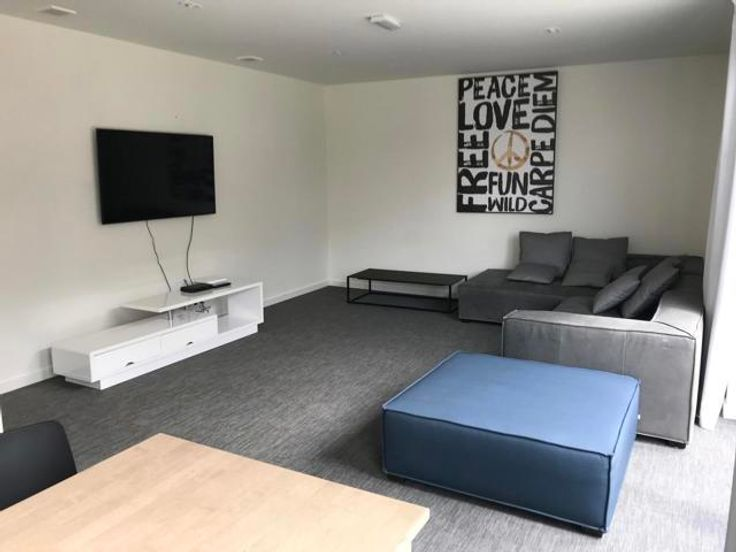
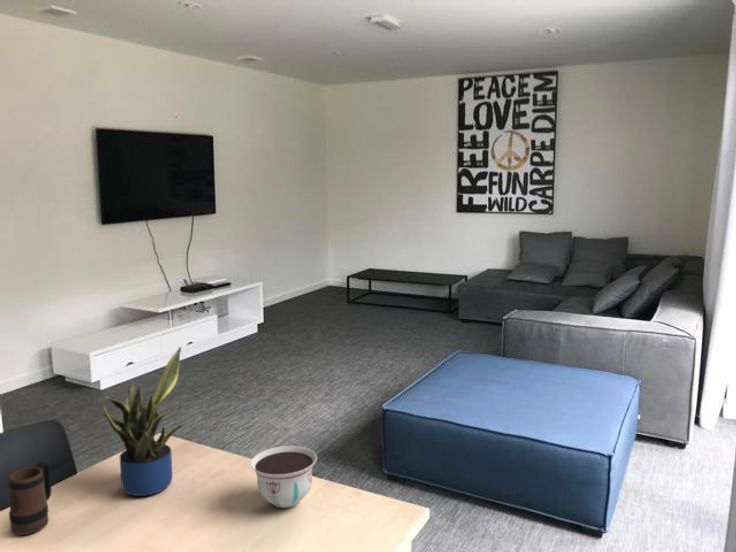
+ potted plant [101,346,185,497]
+ mug [8,459,53,536]
+ bowl [250,445,318,509]
